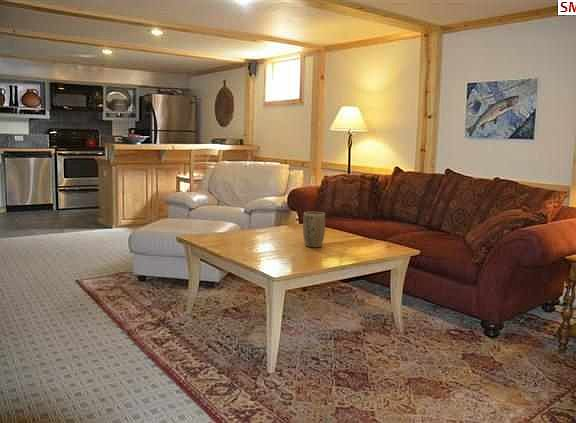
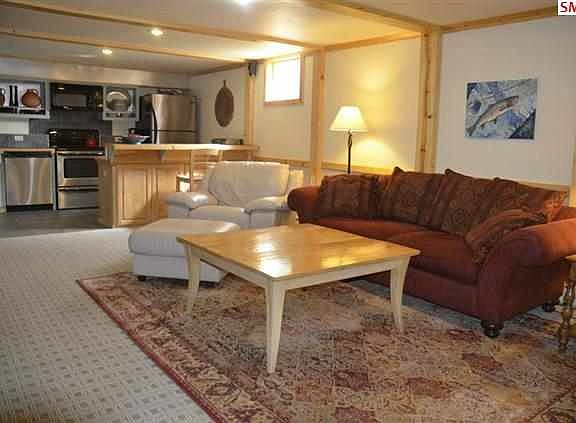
- plant pot [302,211,326,248]
